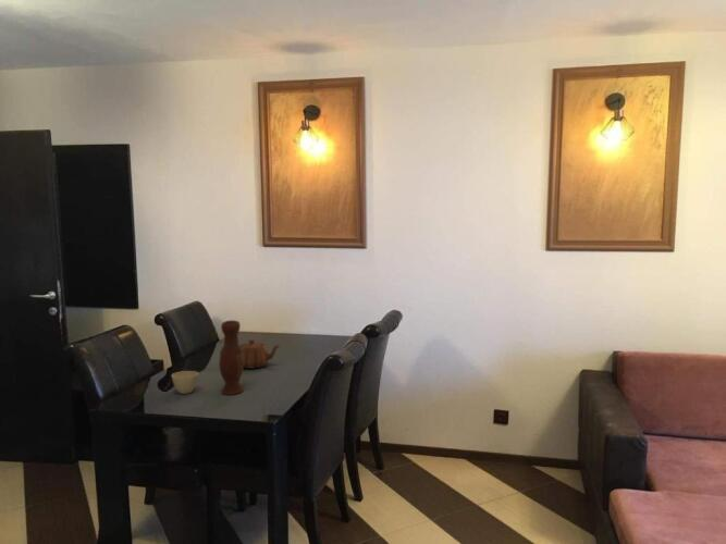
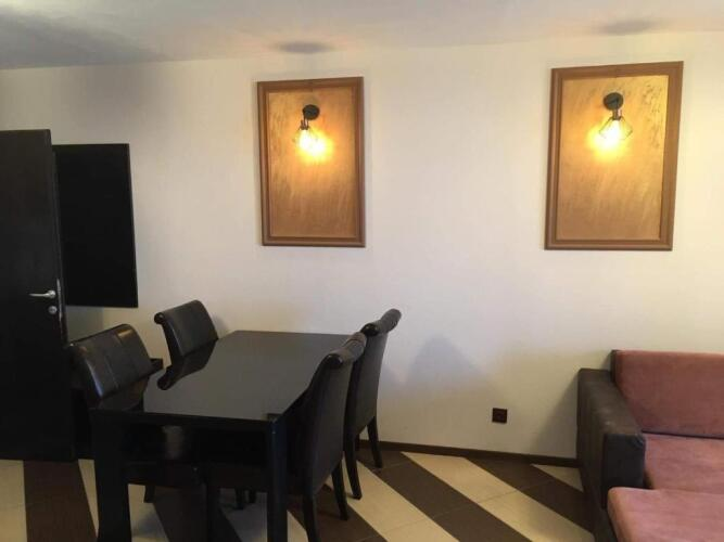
- flower pot [171,370,199,395]
- vase [218,320,245,396]
- teapot [239,338,282,370]
